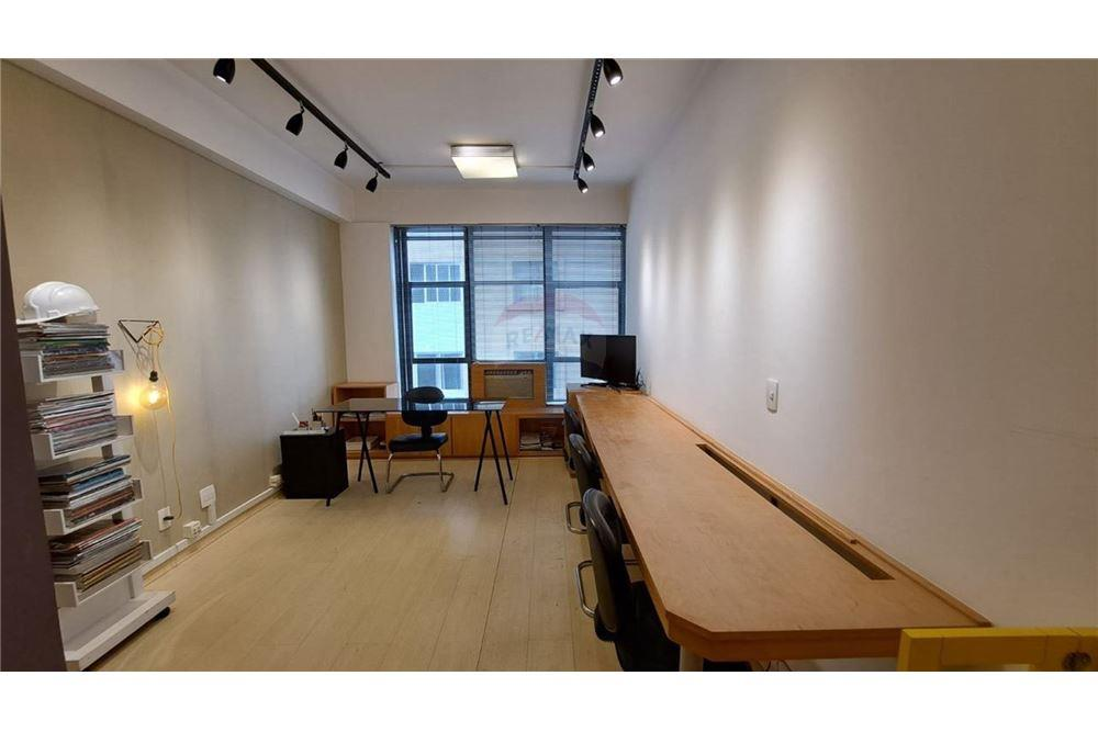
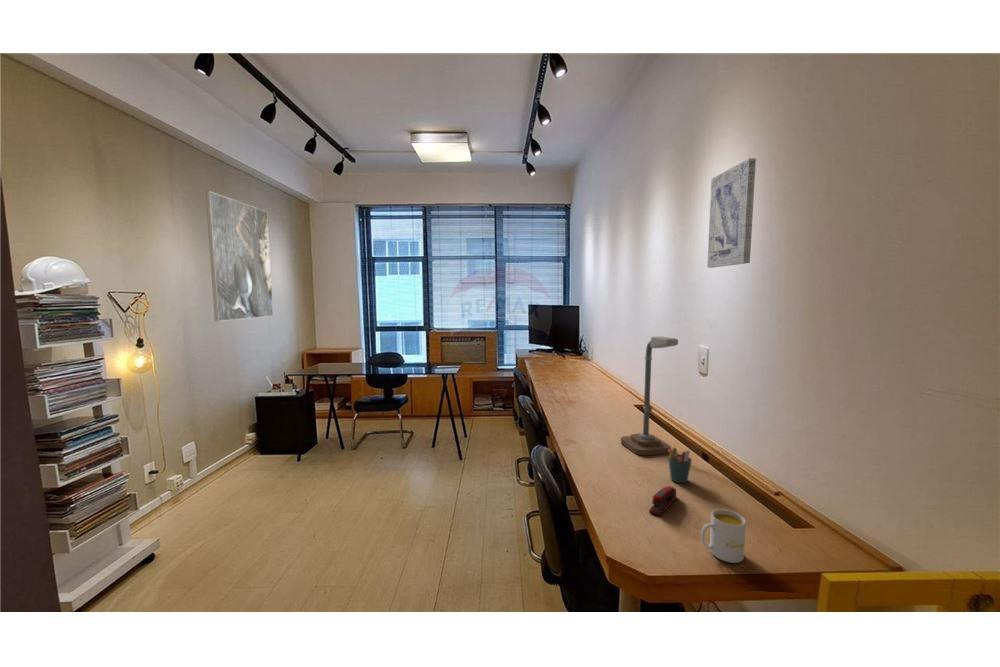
+ desk lamp [620,335,679,456]
+ stapler [648,485,677,517]
+ mug [700,508,747,564]
+ wall art [706,157,757,269]
+ pen holder [667,447,693,484]
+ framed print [205,190,274,322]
